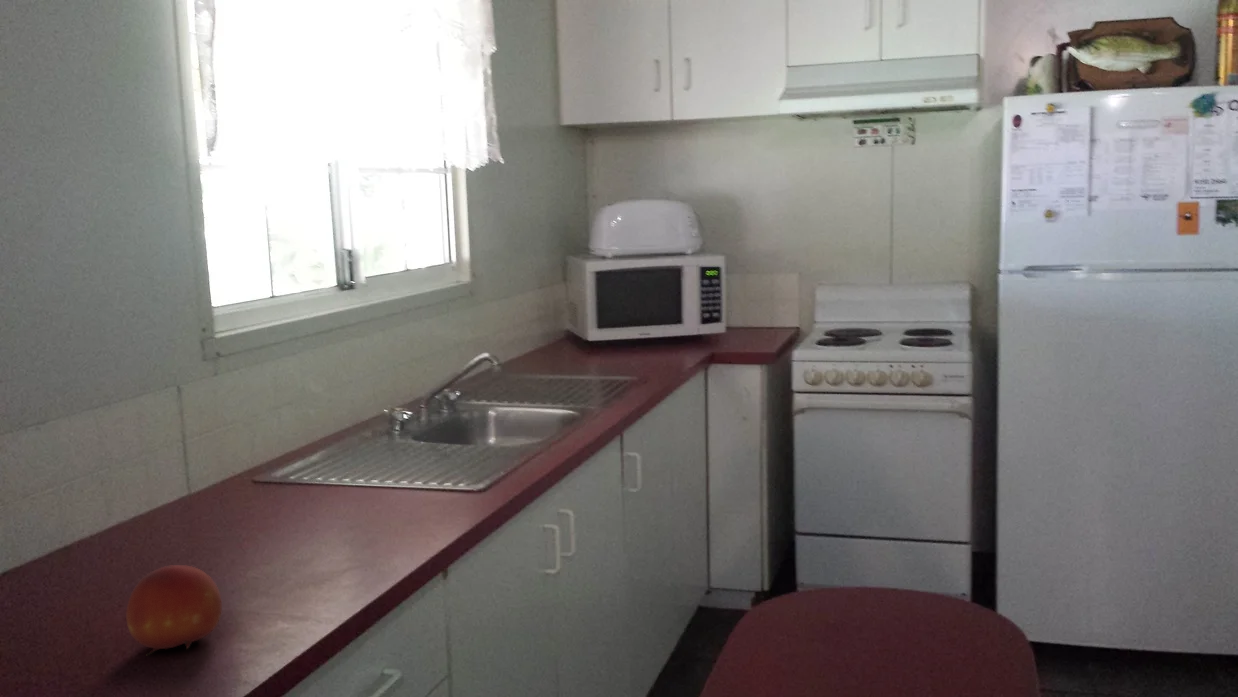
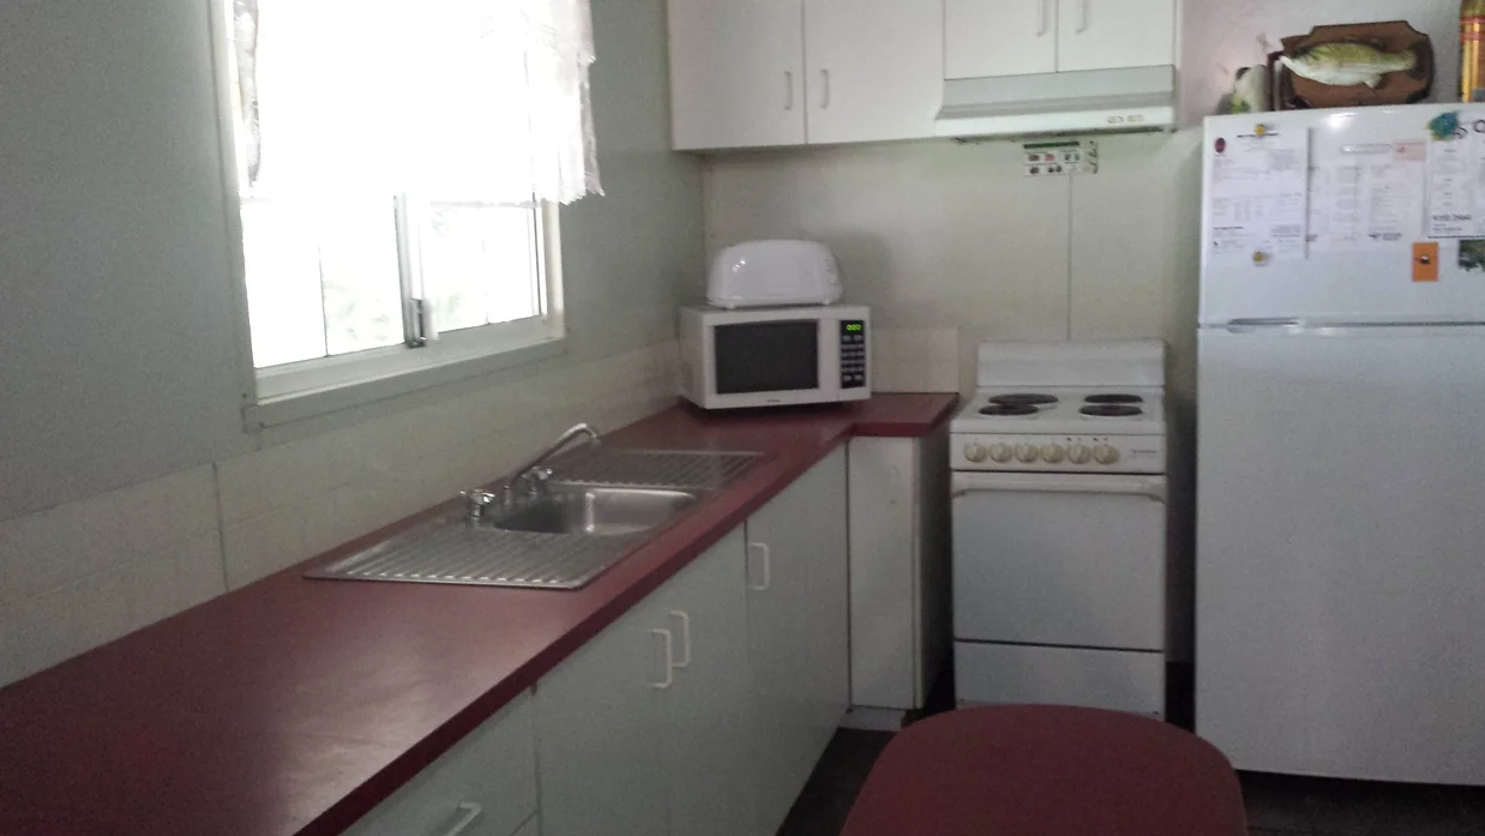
- fruit [125,564,223,656]
